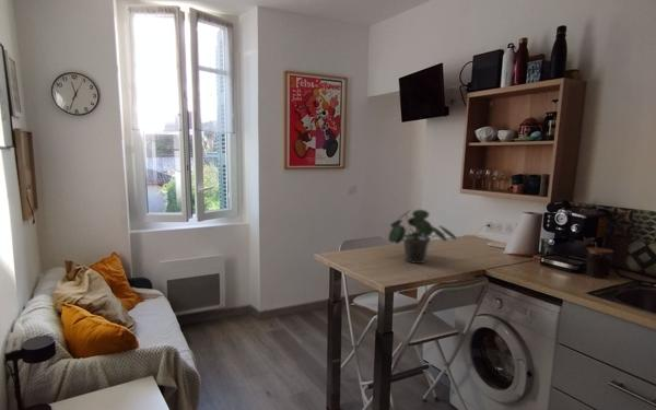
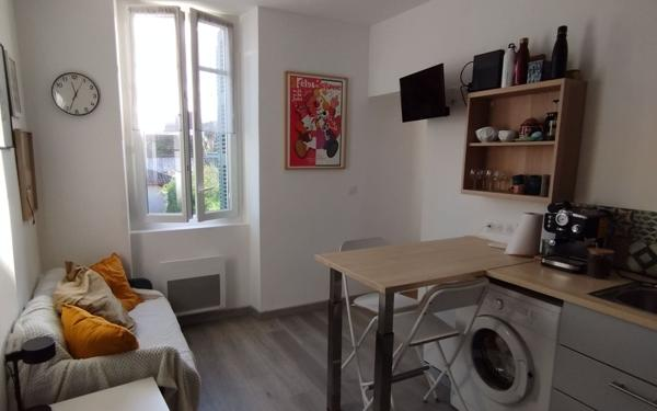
- potted plant [387,209,457,265]
